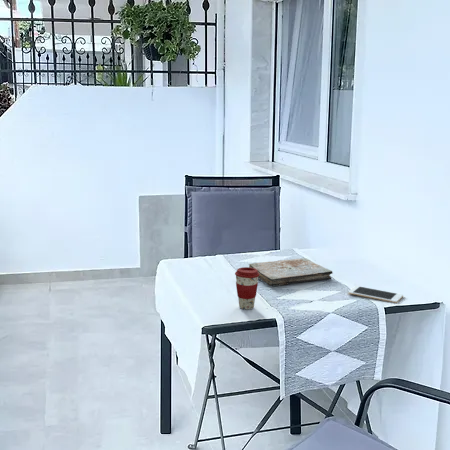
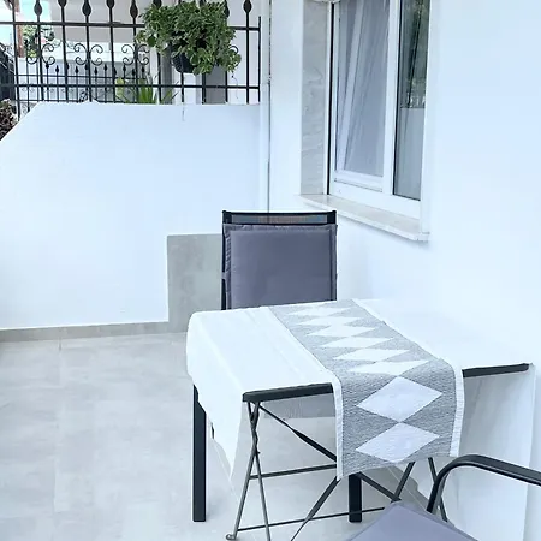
- cell phone [347,285,404,304]
- coffee cup [234,266,259,310]
- book [248,257,334,287]
